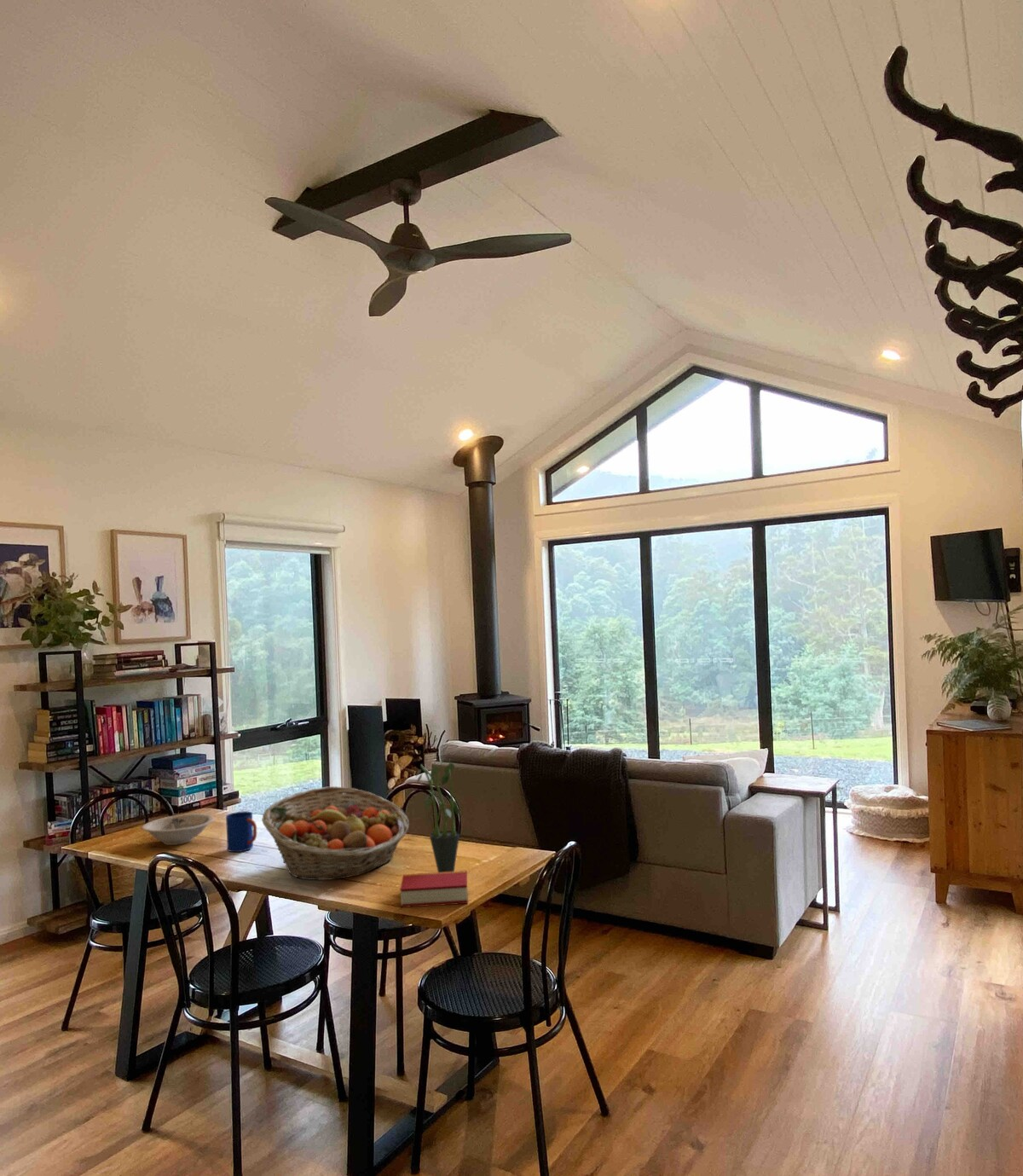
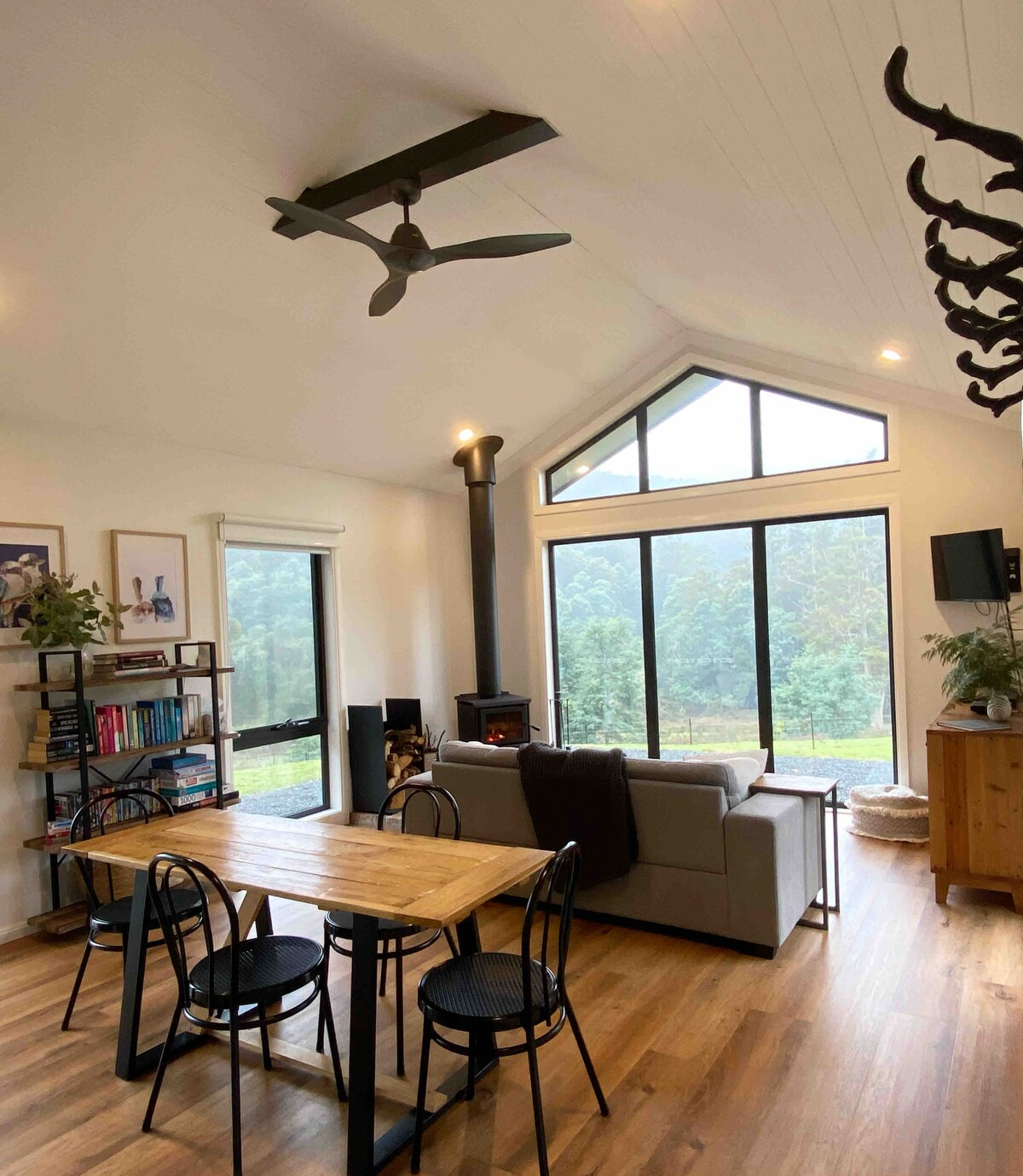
- potted plant [415,757,460,872]
- mug [225,810,257,853]
- book [399,870,469,908]
- fruit basket [261,785,410,881]
- bowl [141,813,215,846]
